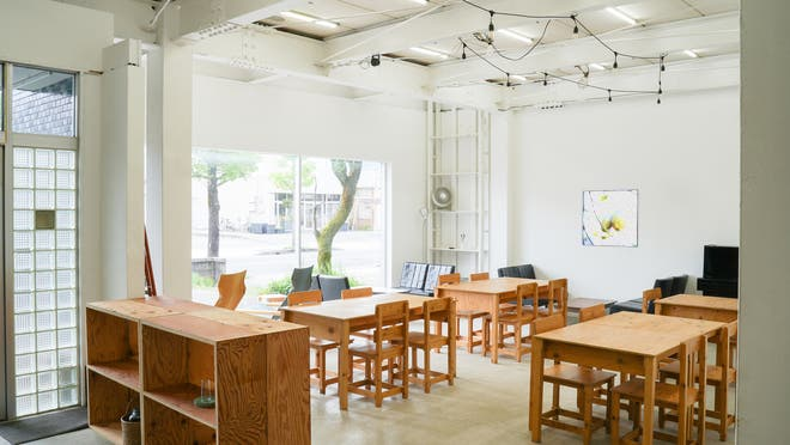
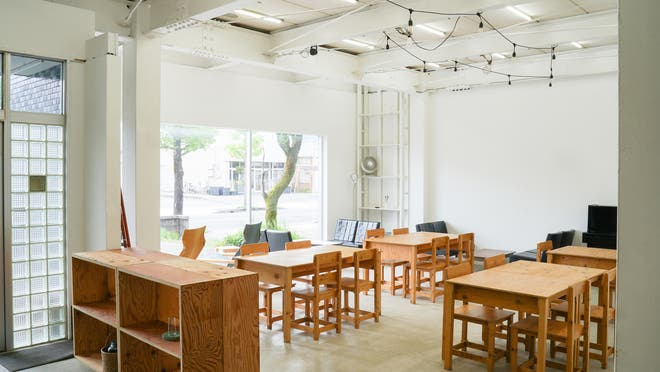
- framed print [581,189,639,249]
